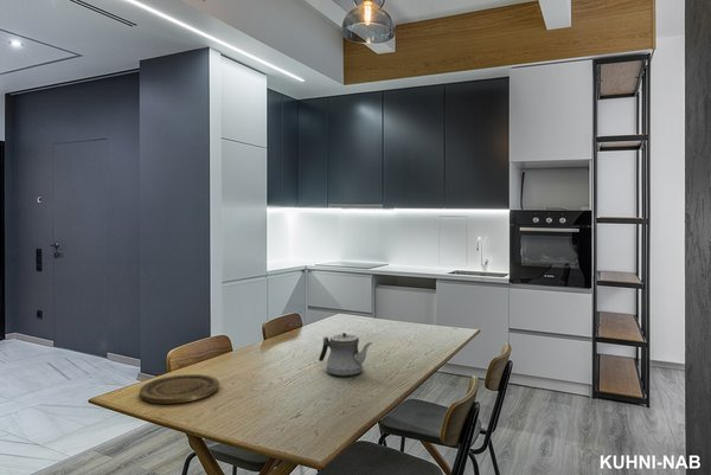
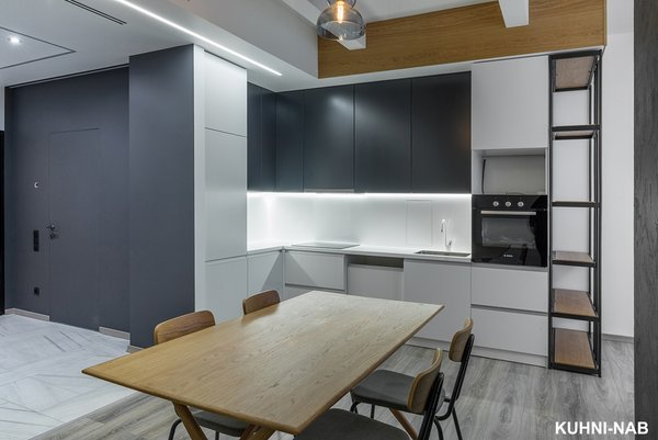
- plate [139,373,220,405]
- teapot [318,332,373,378]
